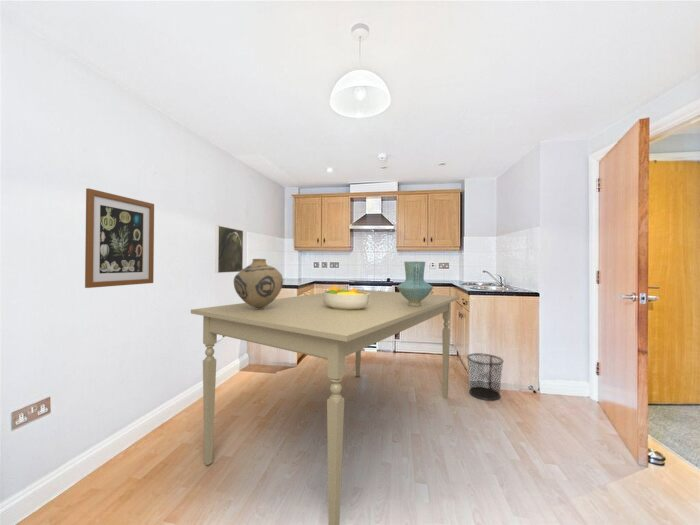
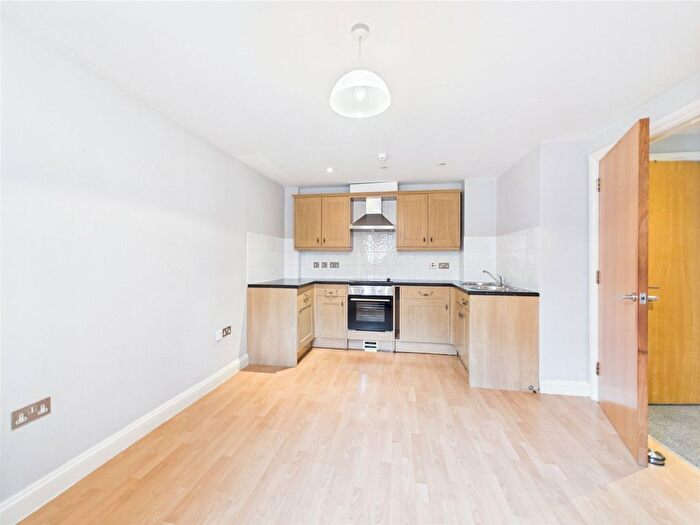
- vase [233,258,284,309]
- wall art [84,187,155,289]
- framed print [214,225,244,274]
- waste bin [466,352,505,401]
- ceramic pitcher [396,261,434,306]
- fruit bowl [321,284,370,310]
- dining table [190,289,460,525]
